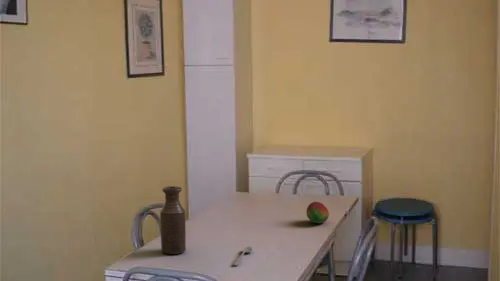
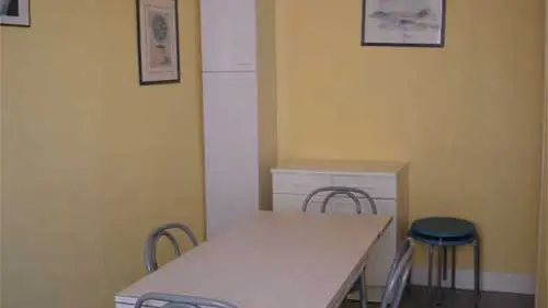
- fruit [305,201,330,224]
- bottle [159,185,187,255]
- spoon [233,246,253,266]
